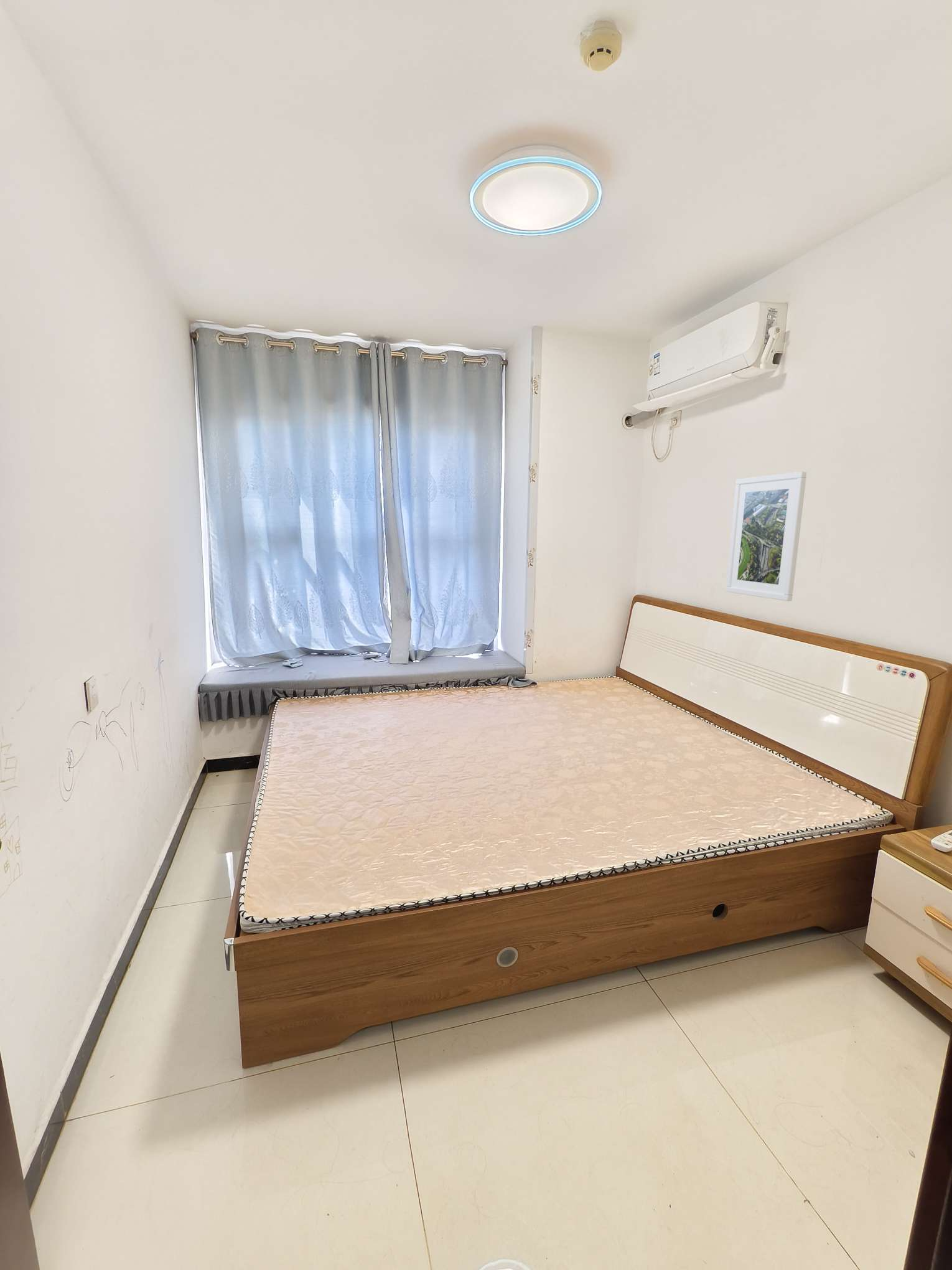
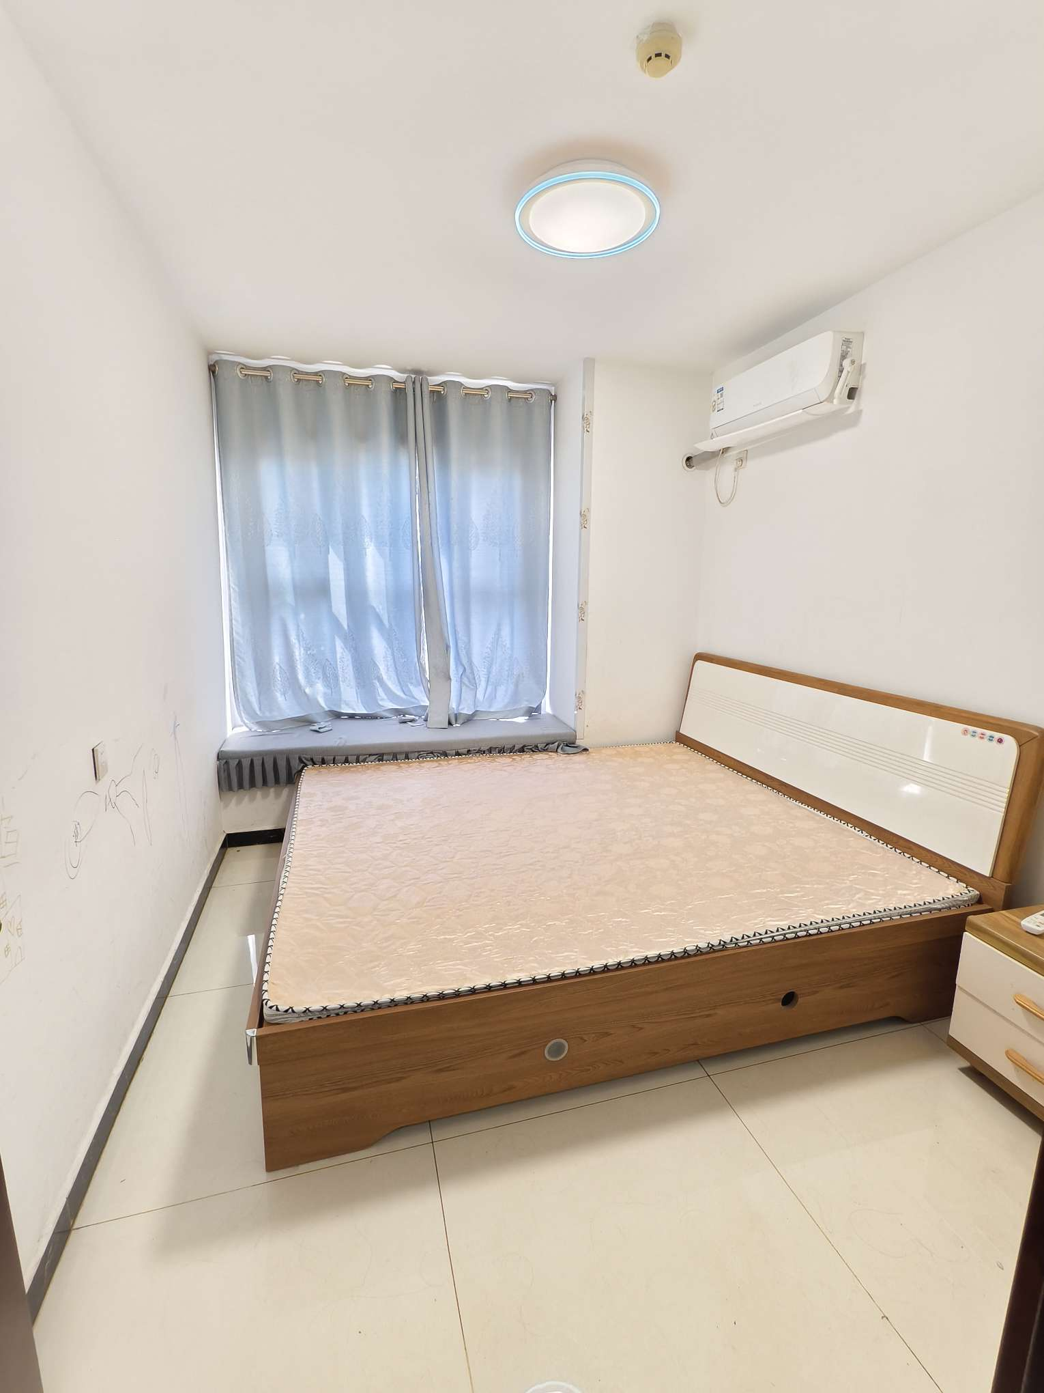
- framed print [726,471,807,602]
